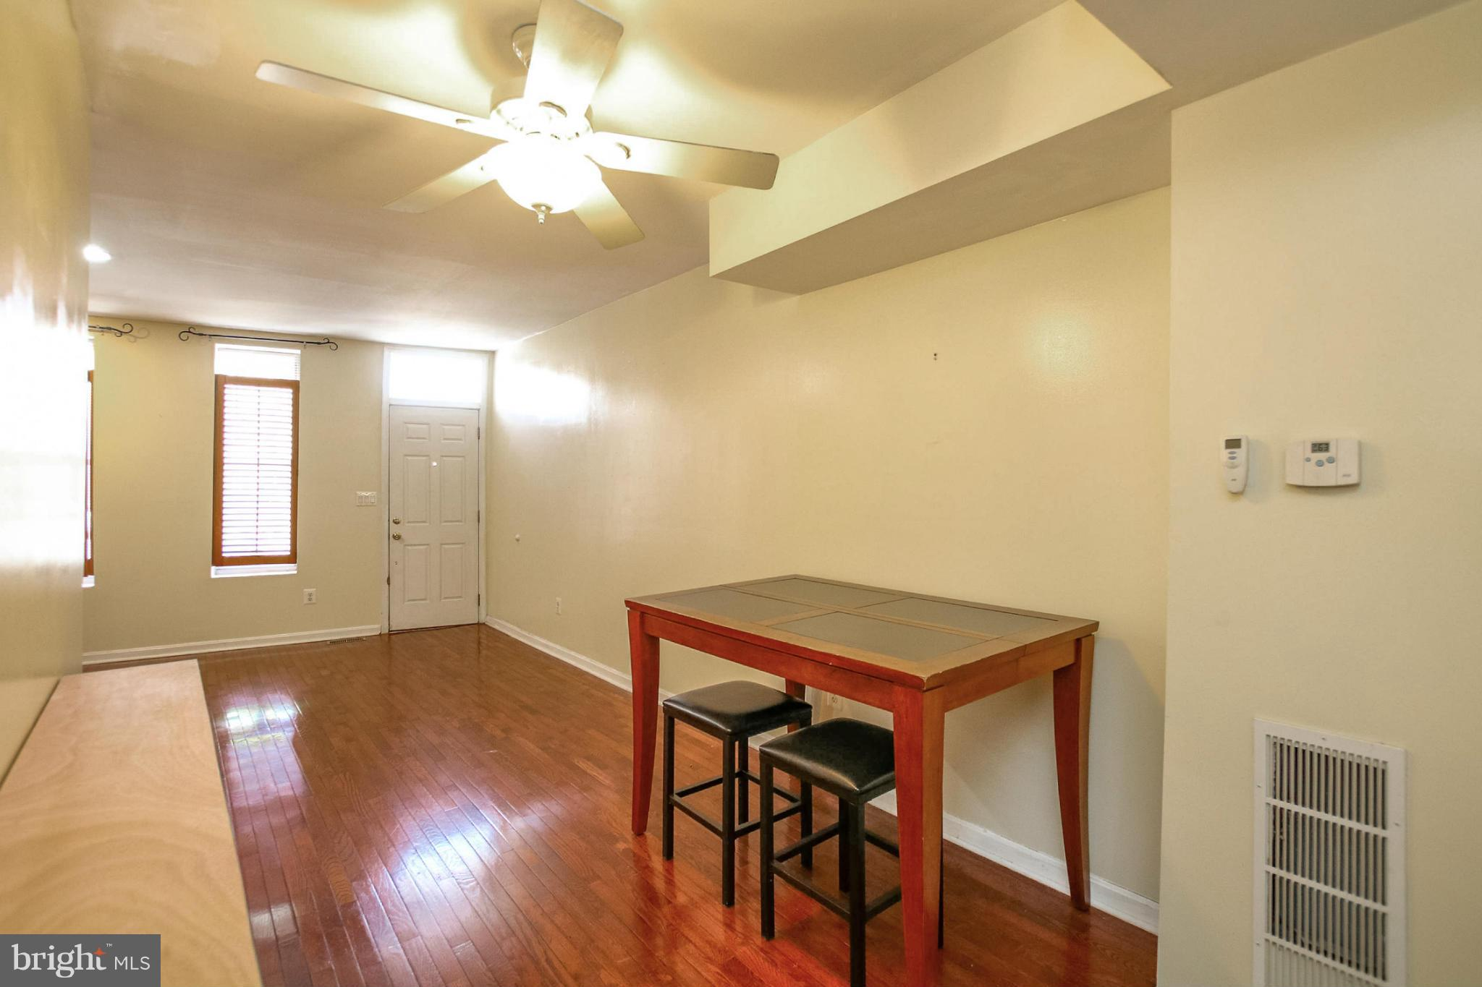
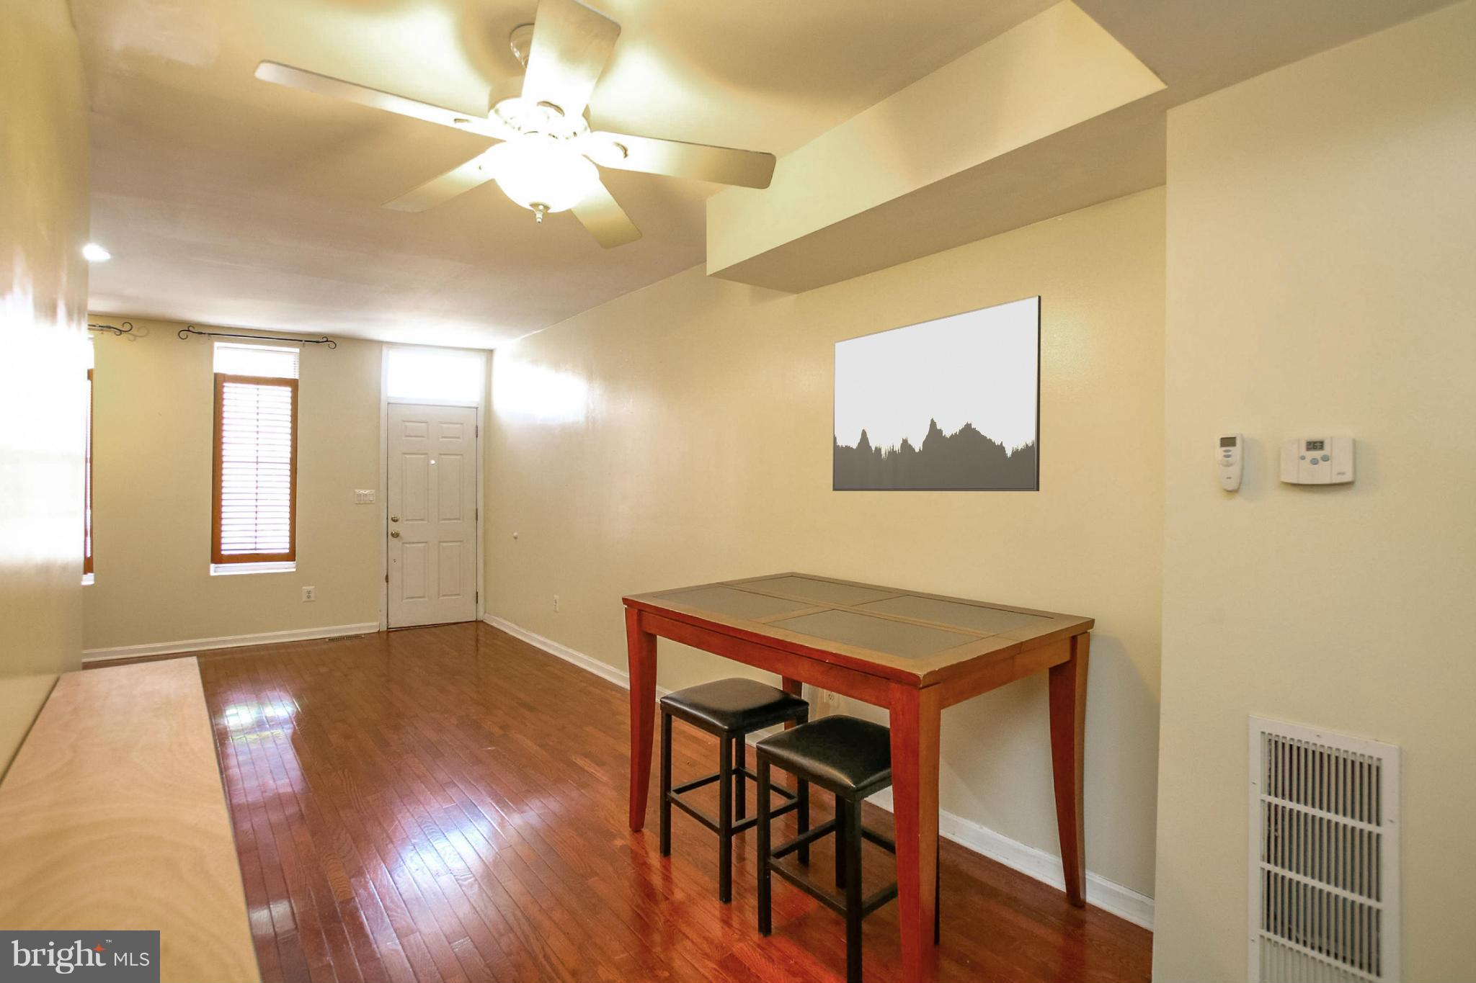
+ wall art [832,294,1041,491]
